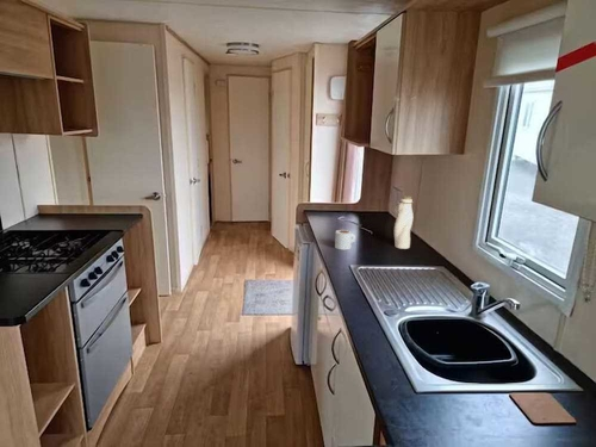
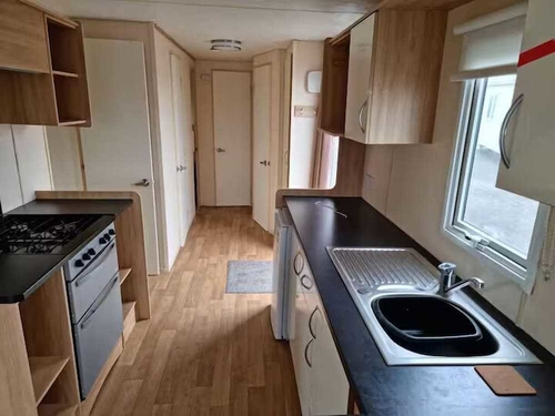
- water bottle [393,194,415,250]
- mug [334,229,356,252]
